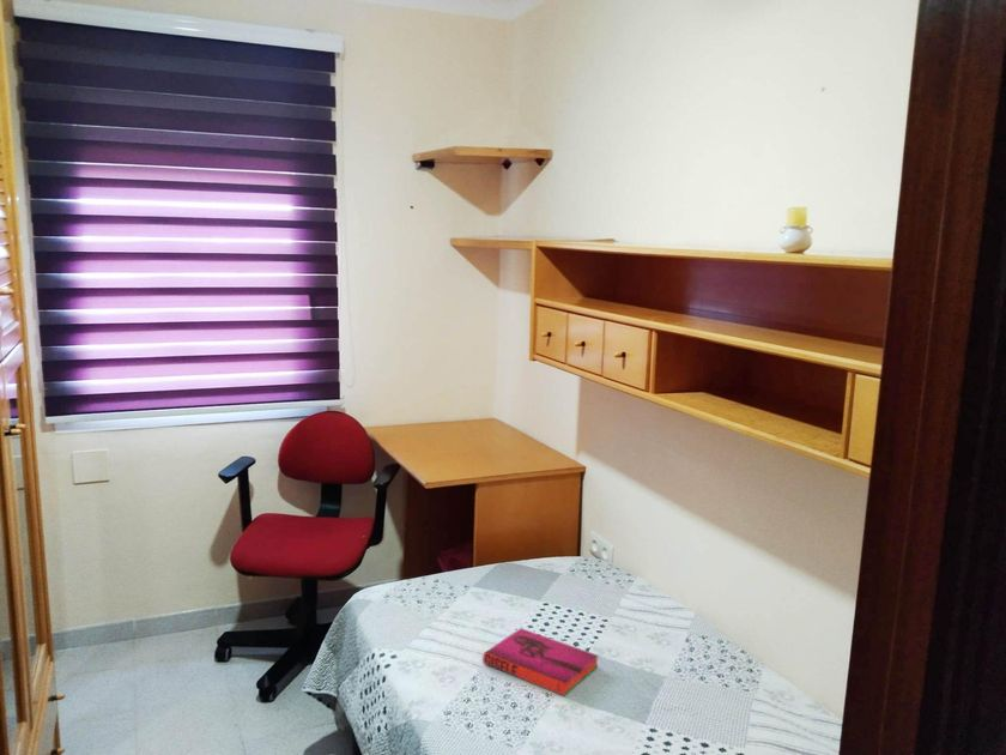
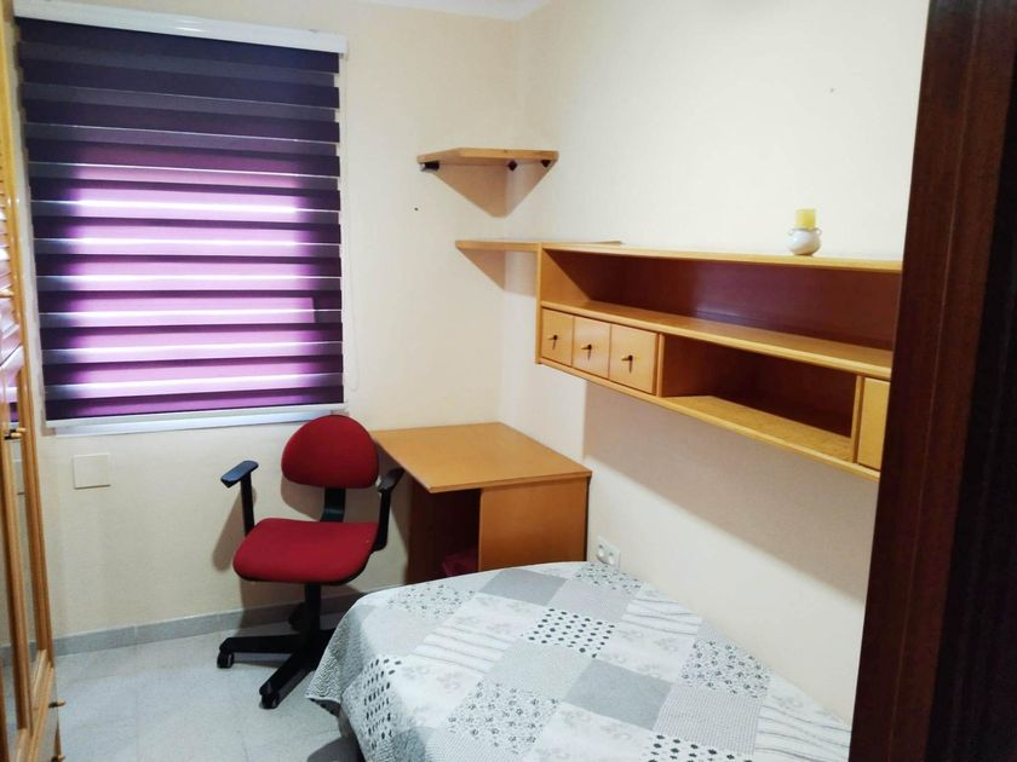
- hardback book [481,627,600,697]
